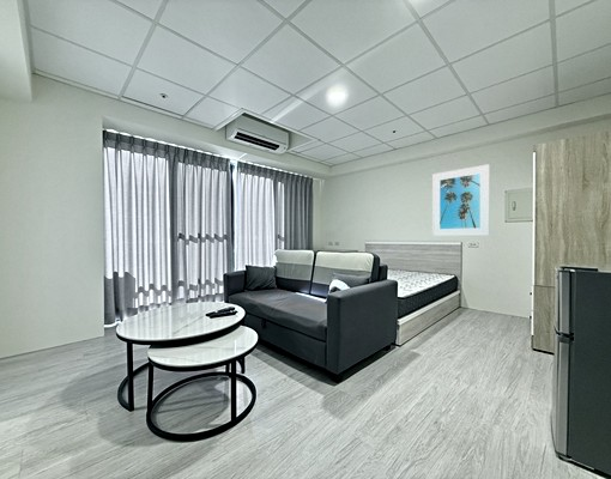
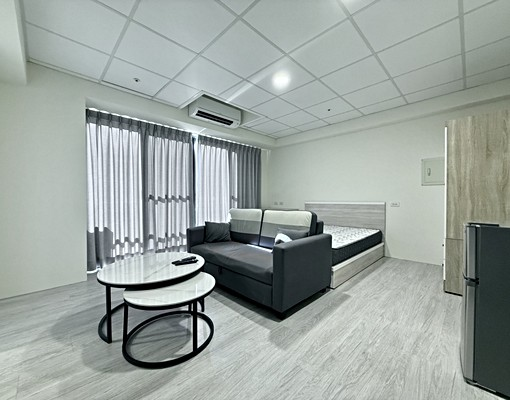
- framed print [431,163,491,237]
